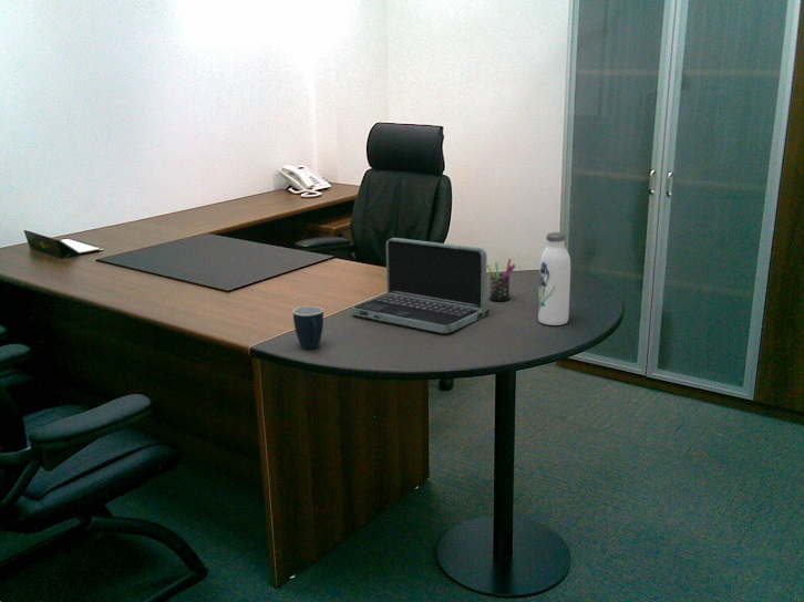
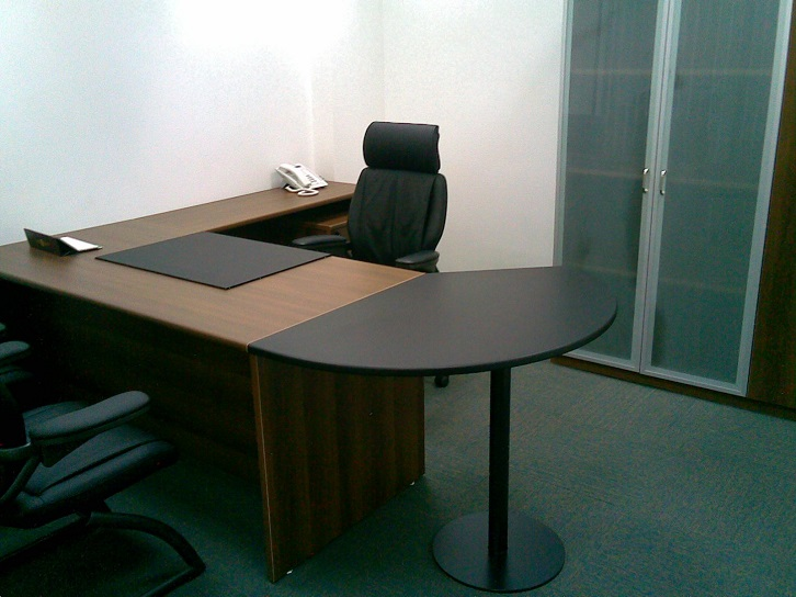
- pen holder [486,258,516,302]
- water bottle [537,231,571,326]
- laptop [351,237,491,334]
- mug [292,305,324,350]
